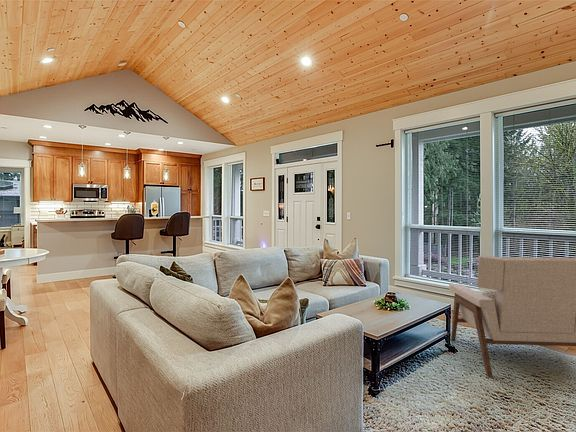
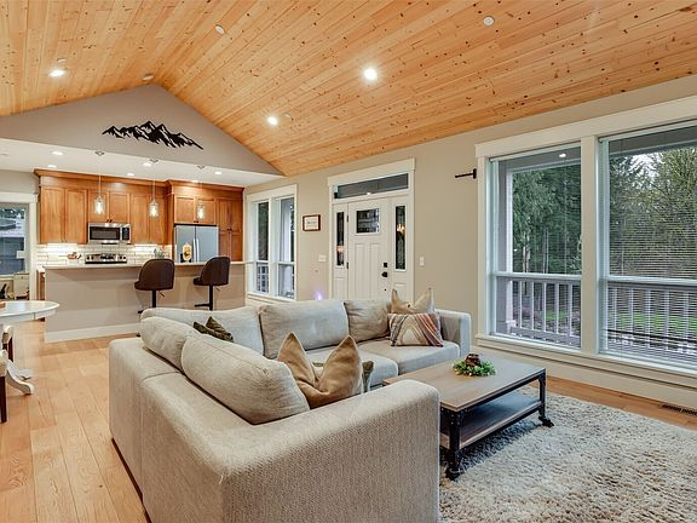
- armchair [448,254,576,378]
